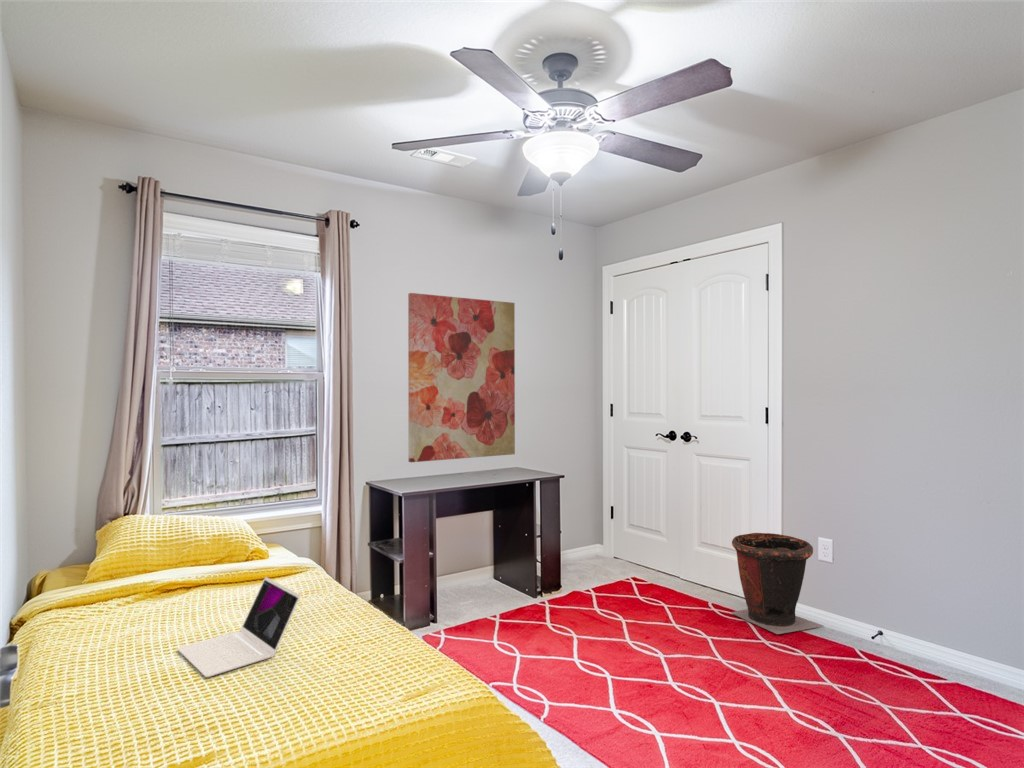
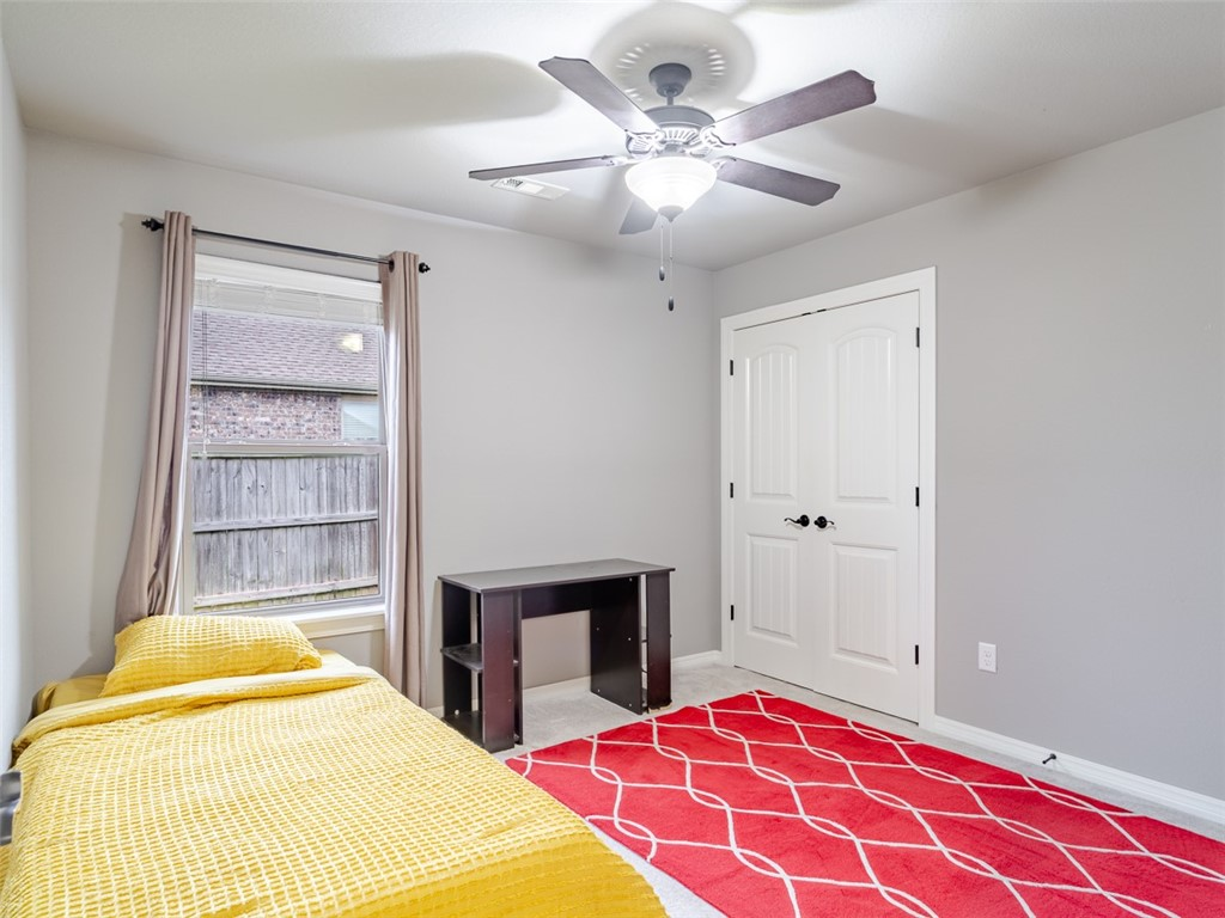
- wall art [407,292,516,463]
- waste bin [730,532,824,635]
- laptop [176,576,301,678]
